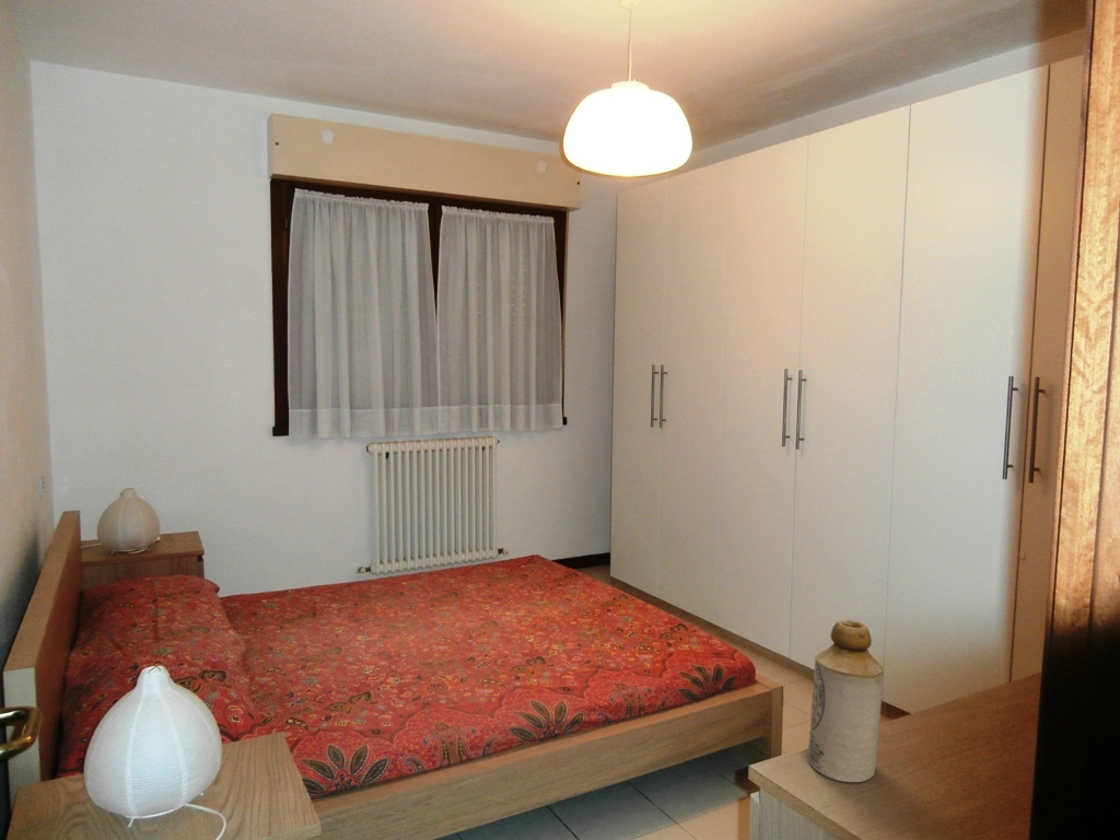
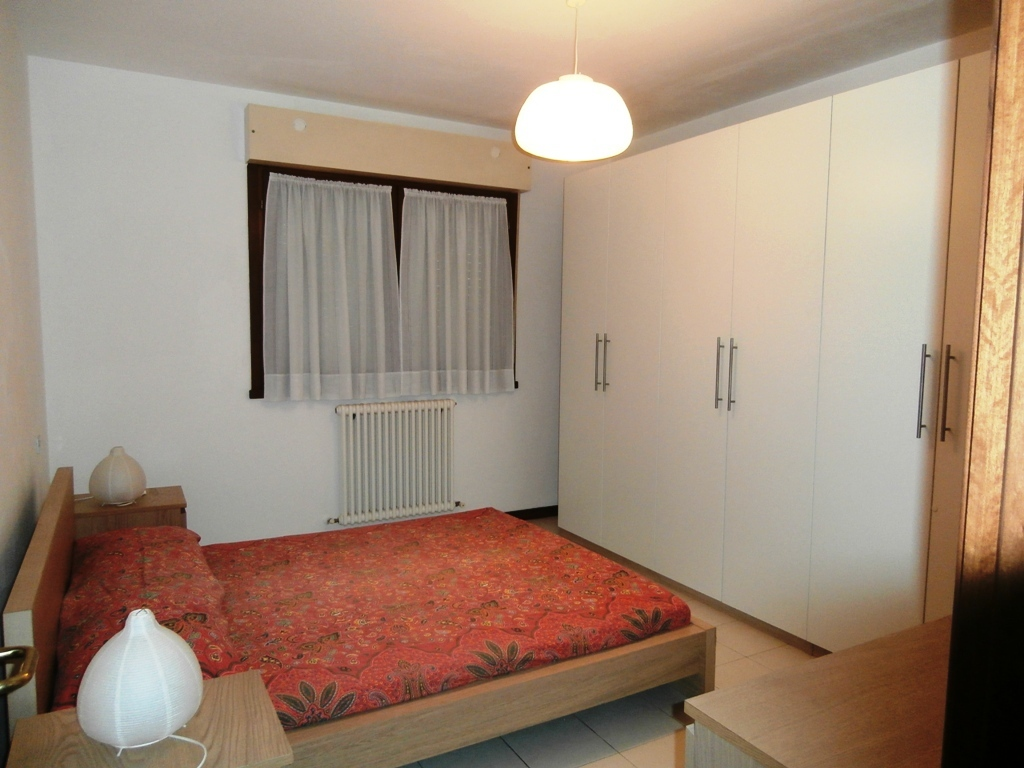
- bottle [807,619,885,783]
